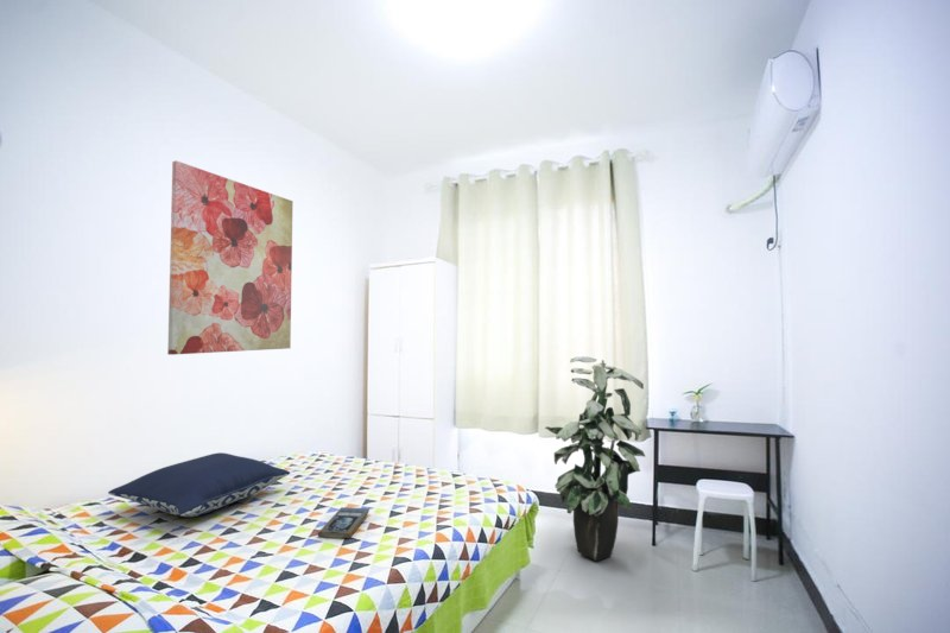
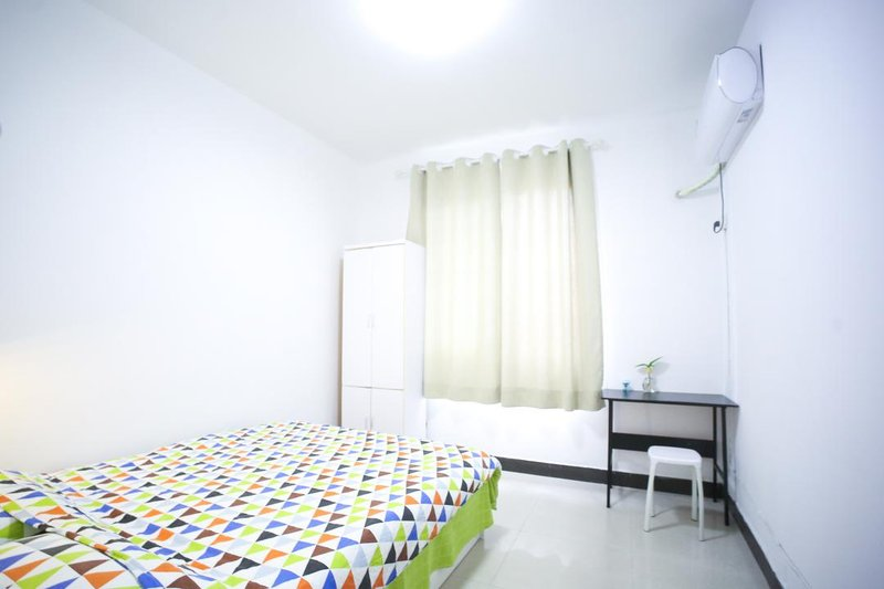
- wall art [166,160,293,356]
- indoor plant [544,355,646,562]
- pillow [107,451,291,518]
- book [317,506,370,539]
